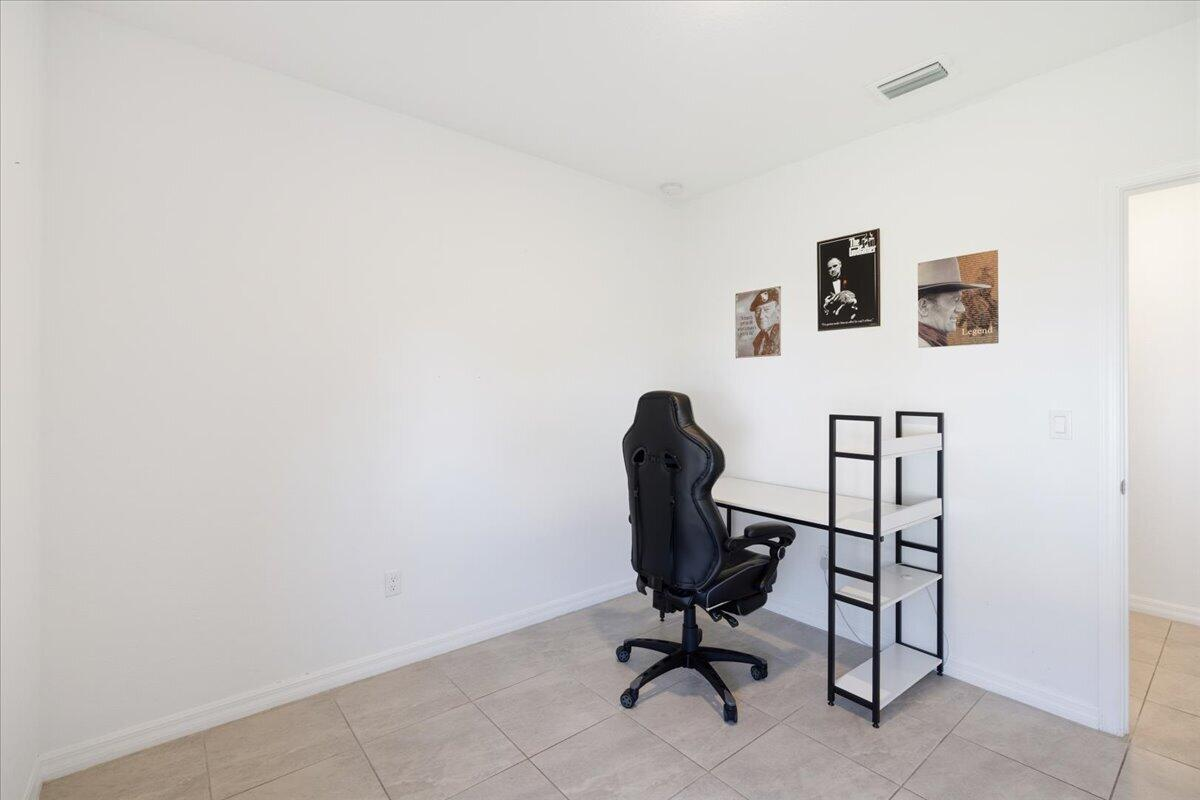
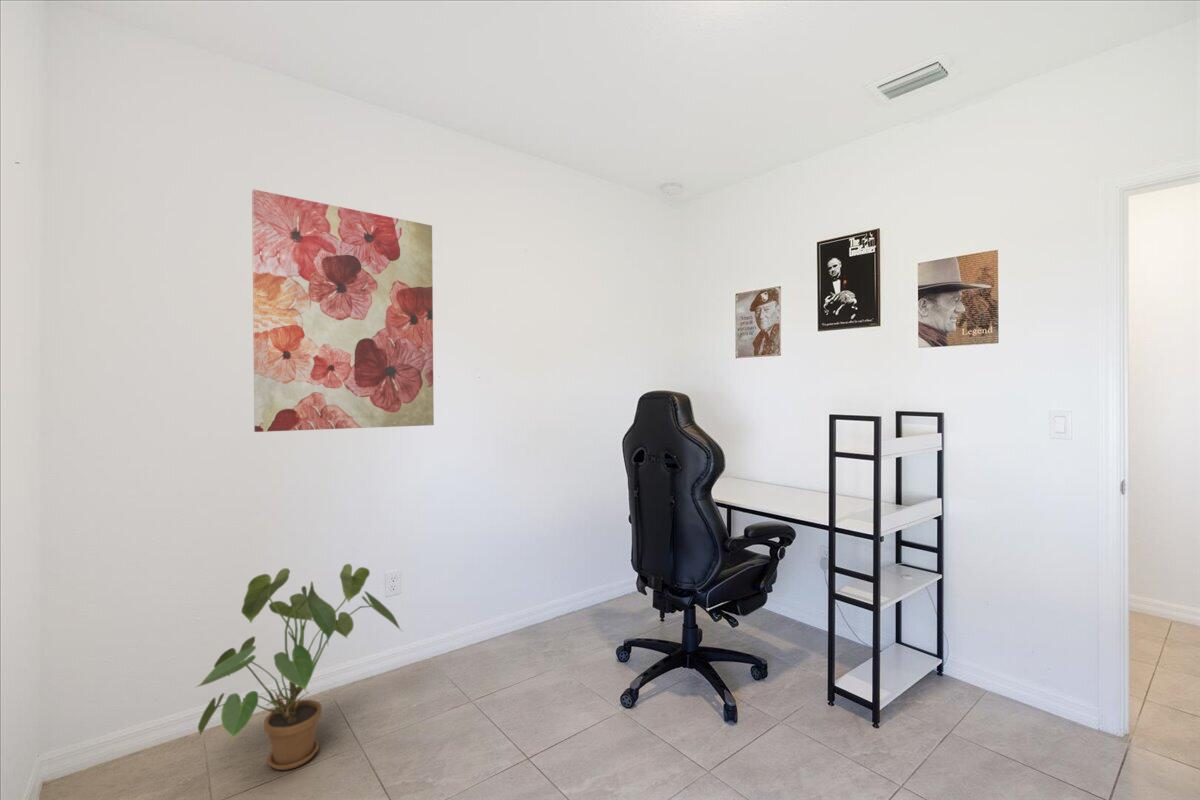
+ house plant [193,563,404,771]
+ wall art [251,188,435,433]
